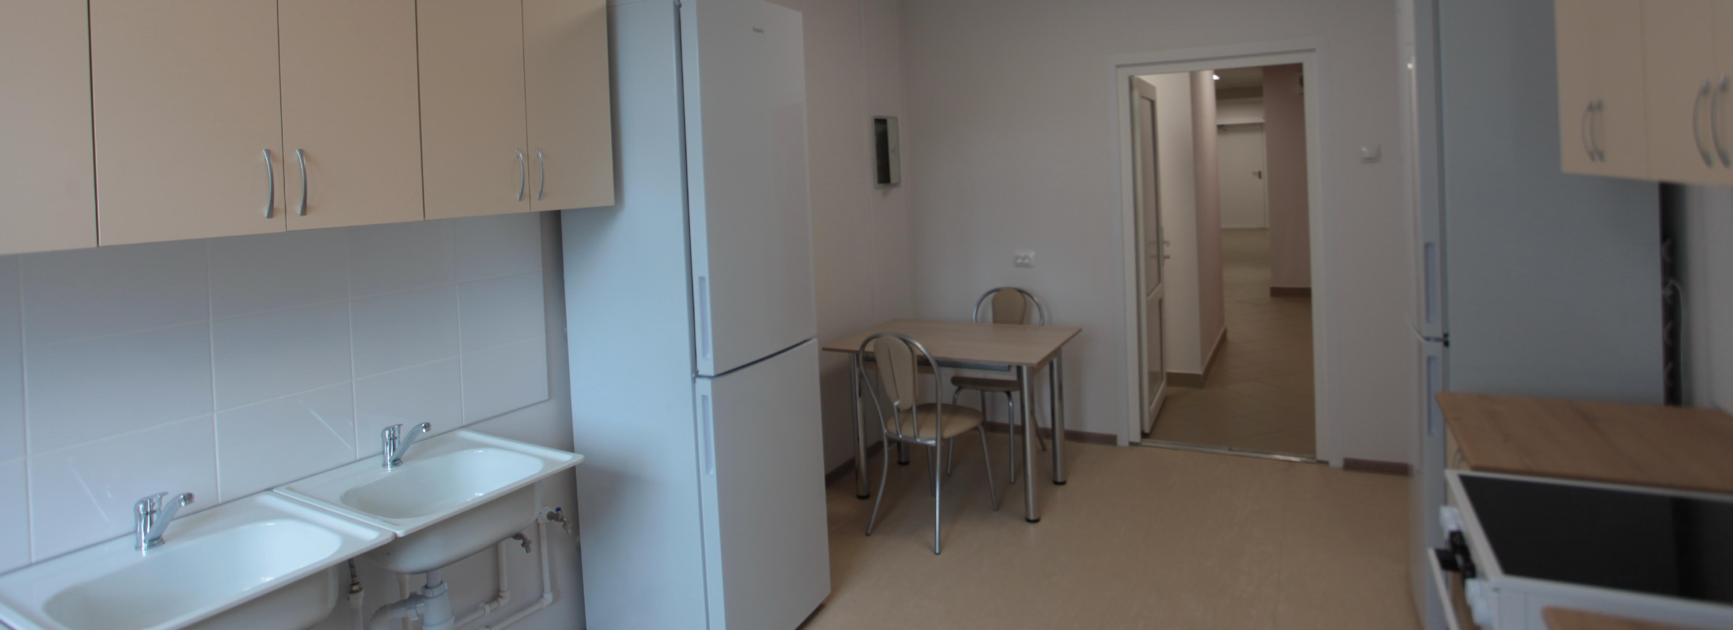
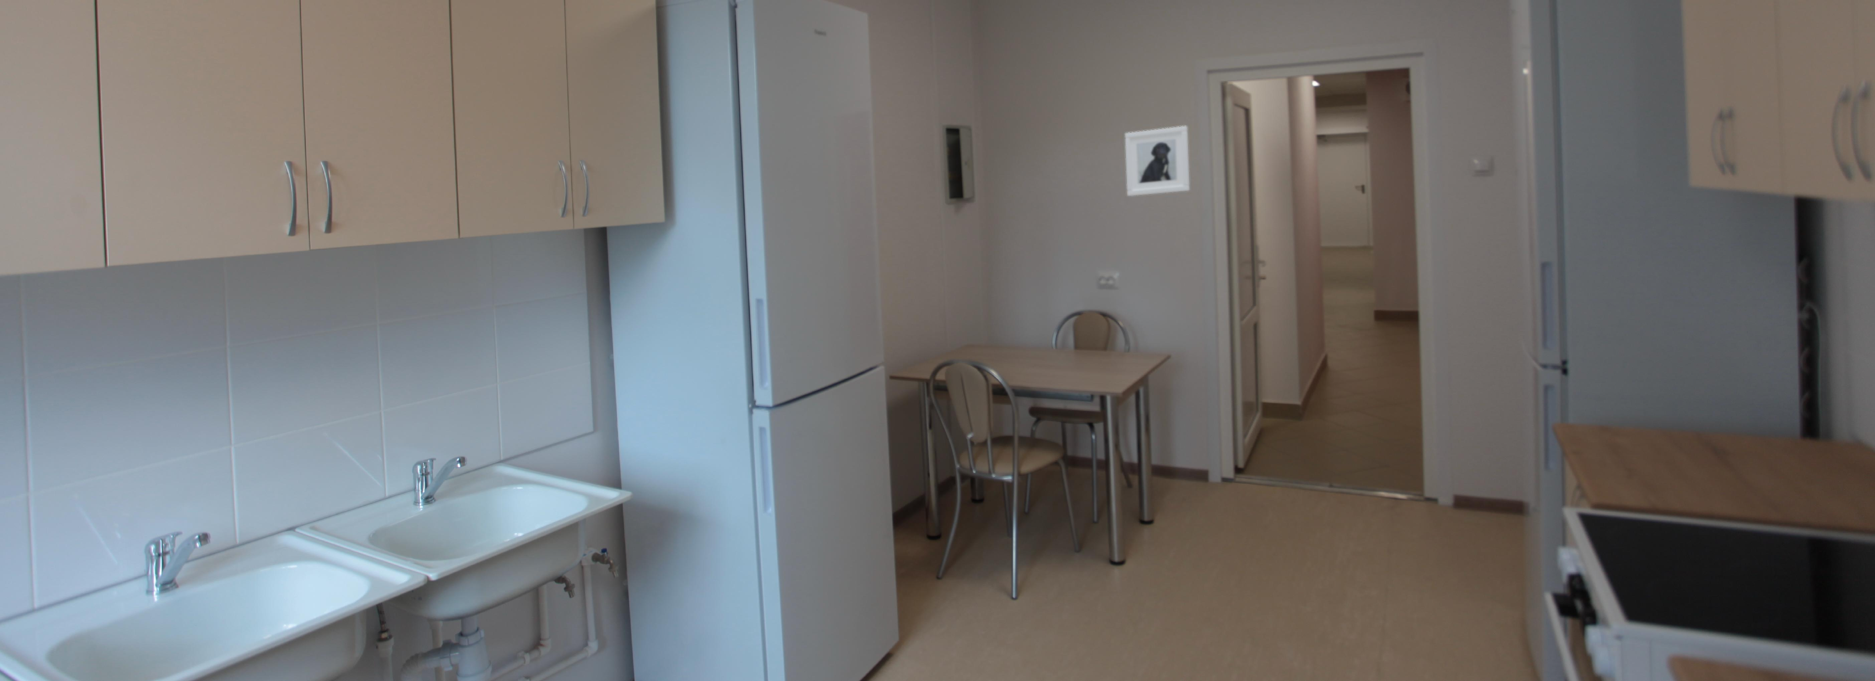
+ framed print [1125,125,1190,196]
